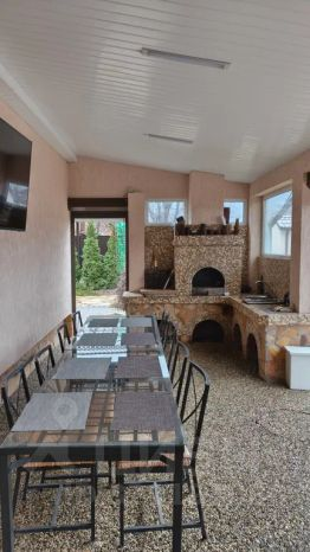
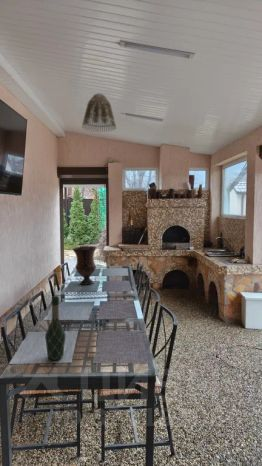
+ wine bottle [44,295,66,361]
+ lamp shade [81,92,117,133]
+ vase [71,245,98,286]
